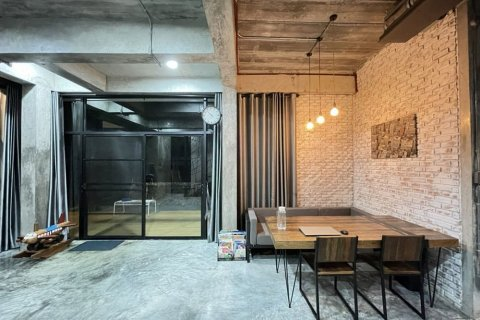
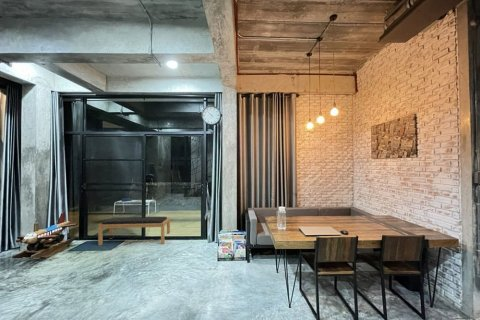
+ bench [97,216,171,246]
